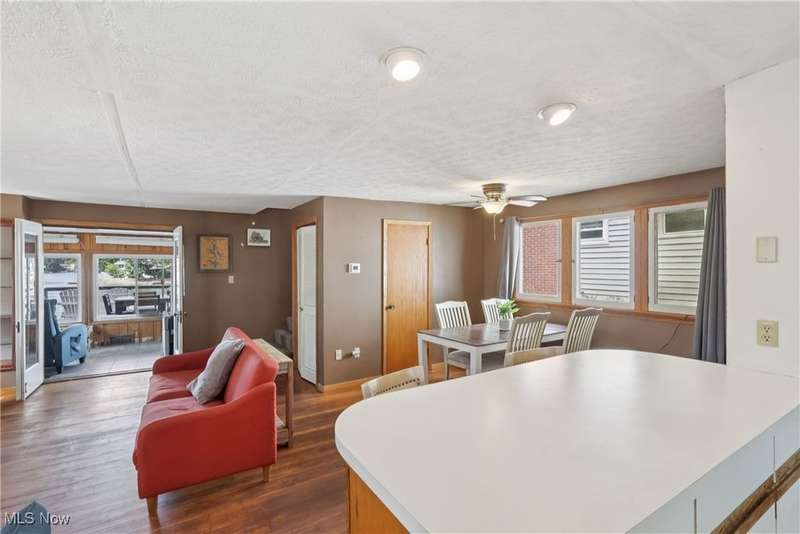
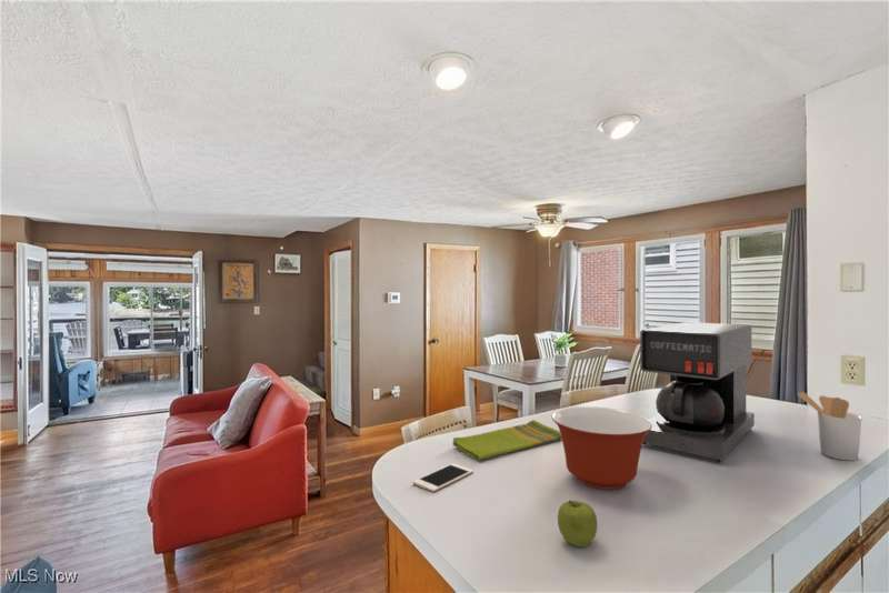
+ coffee maker [639,321,756,463]
+ utensil holder [797,391,862,462]
+ mixing bowl [551,405,652,490]
+ cell phone [412,462,475,493]
+ dish towel [451,419,562,462]
+ fruit [557,500,599,547]
